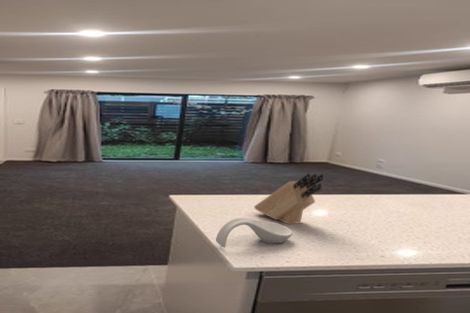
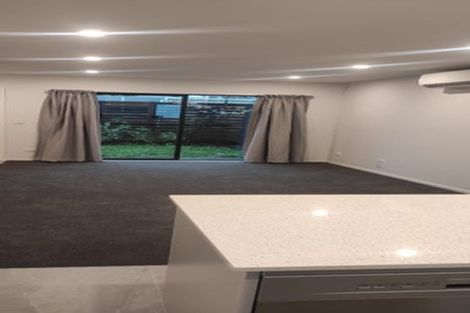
- knife block [253,172,325,226]
- spoon rest [215,217,293,248]
